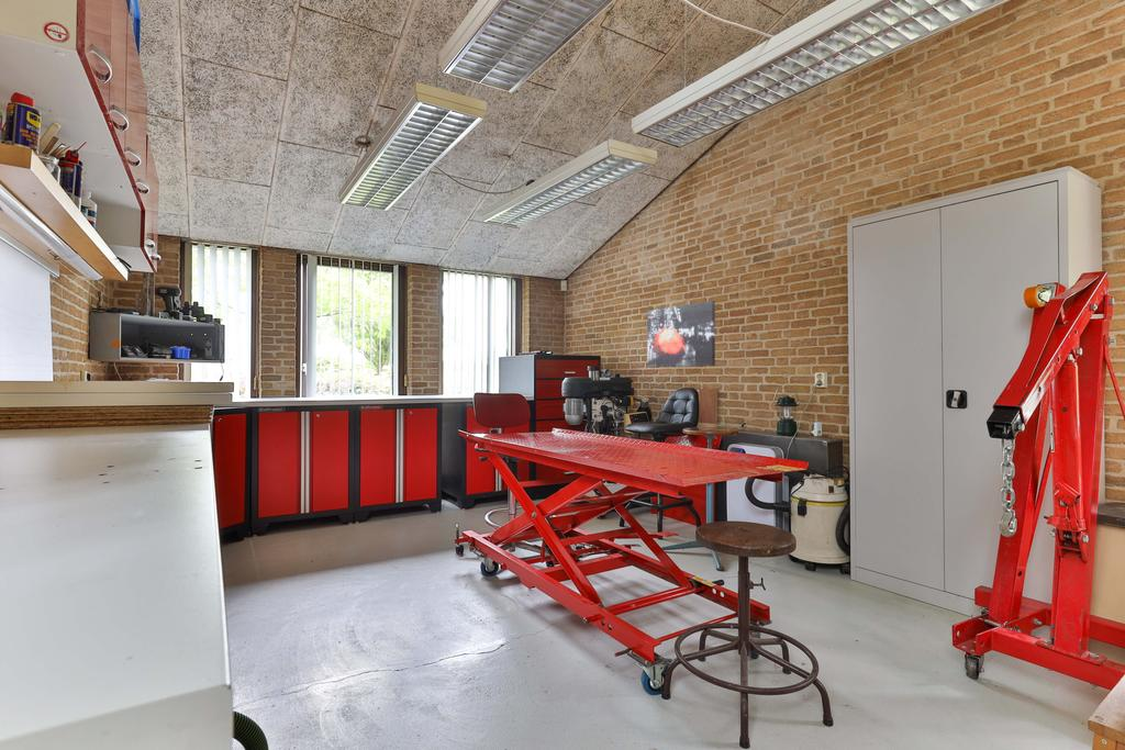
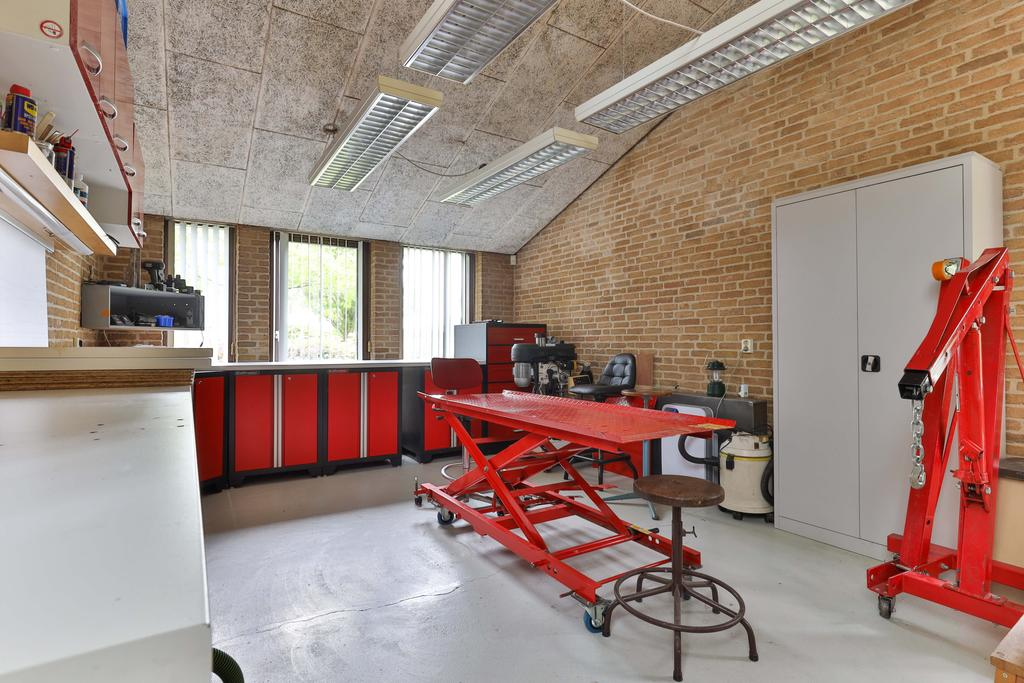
- wall art [646,300,716,369]
